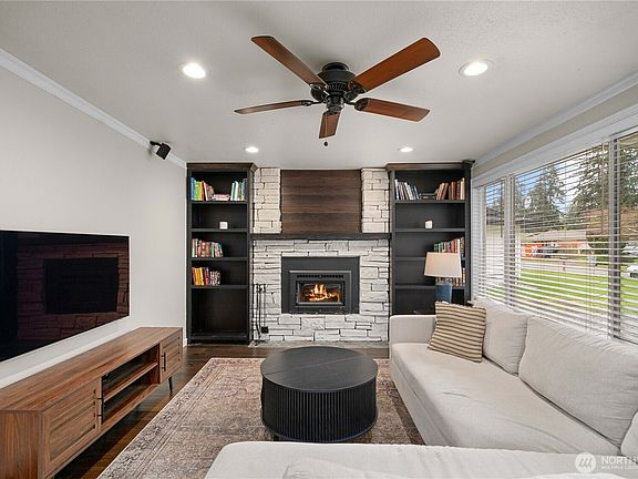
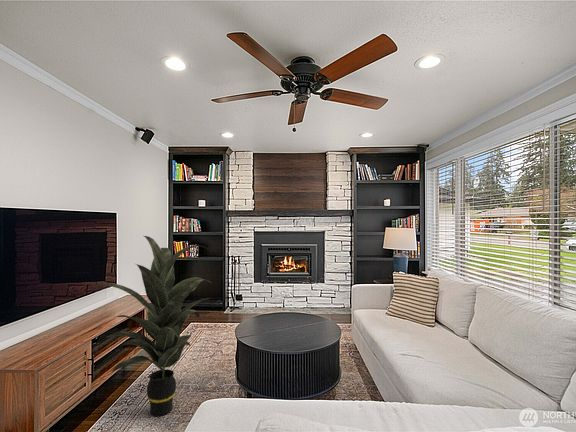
+ indoor plant [95,235,212,417]
